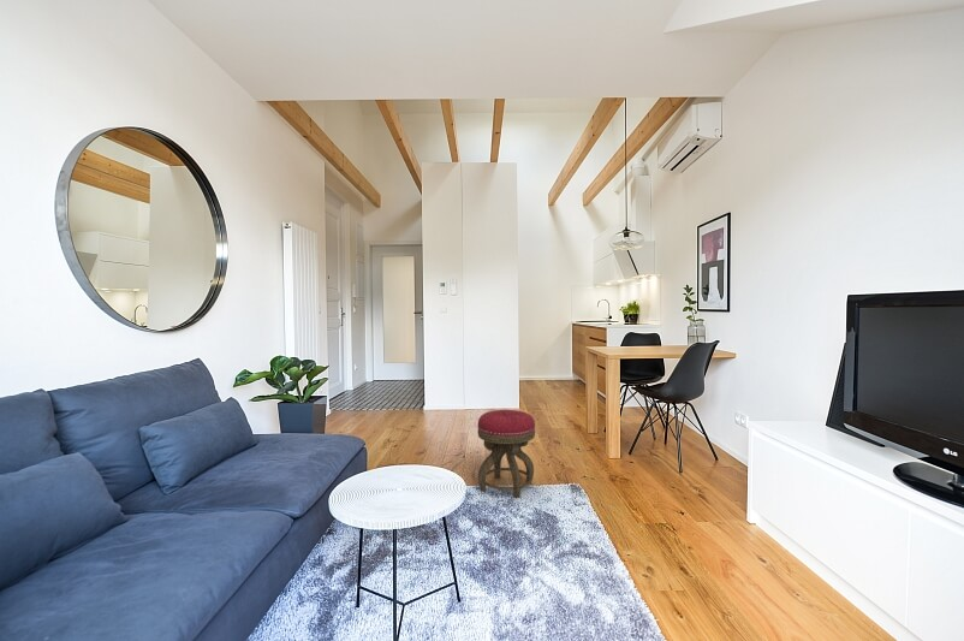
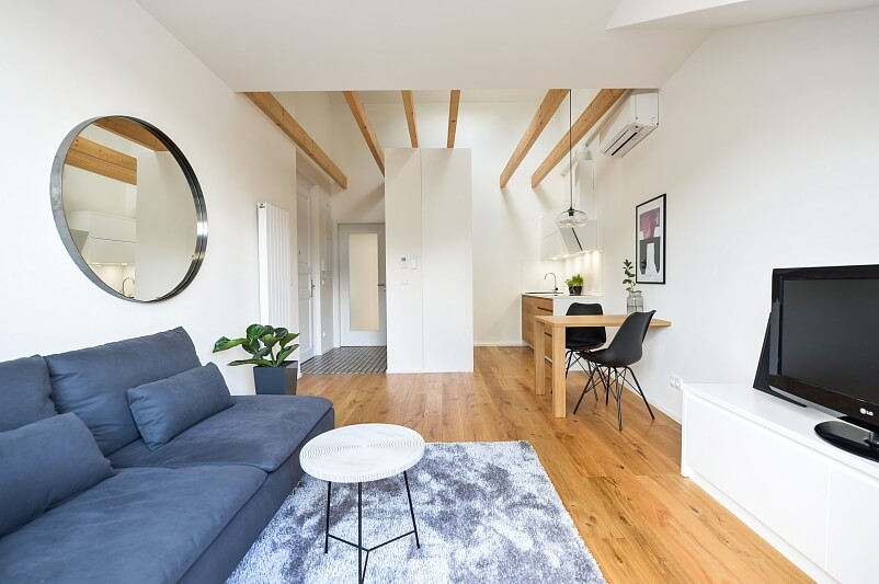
- stool [476,409,536,499]
